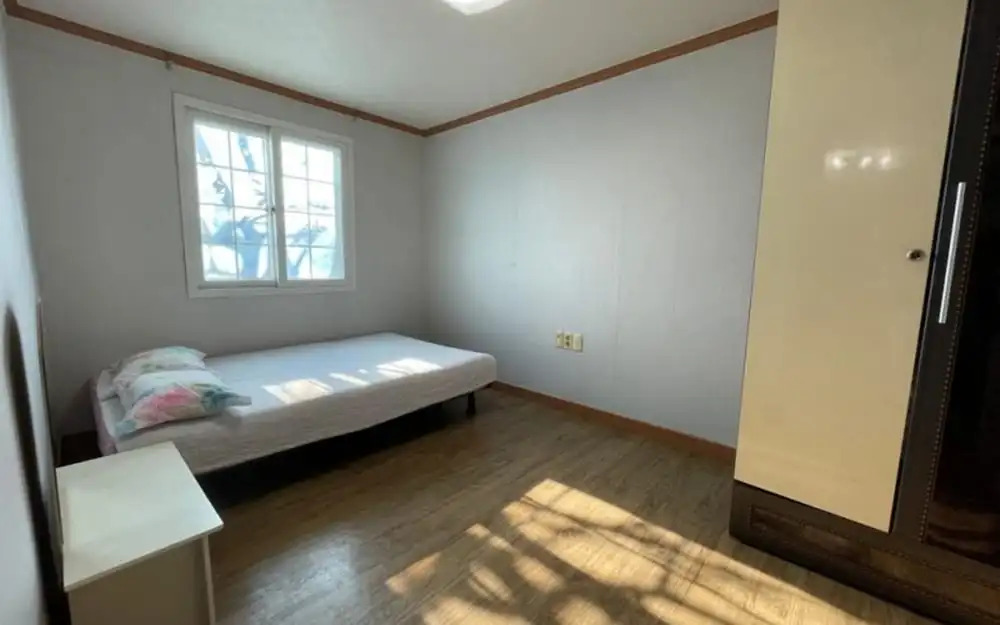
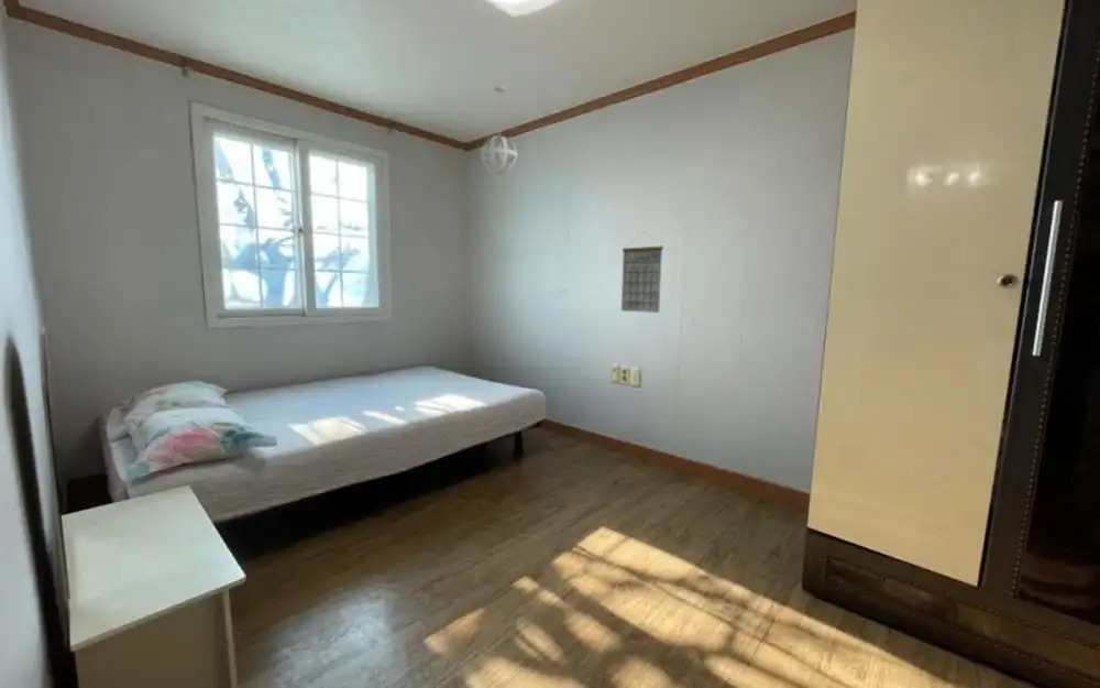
+ calendar [620,231,664,314]
+ pendant light [480,85,519,176]
